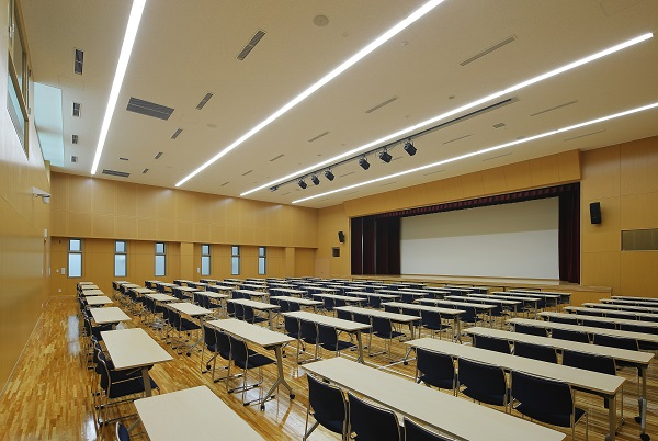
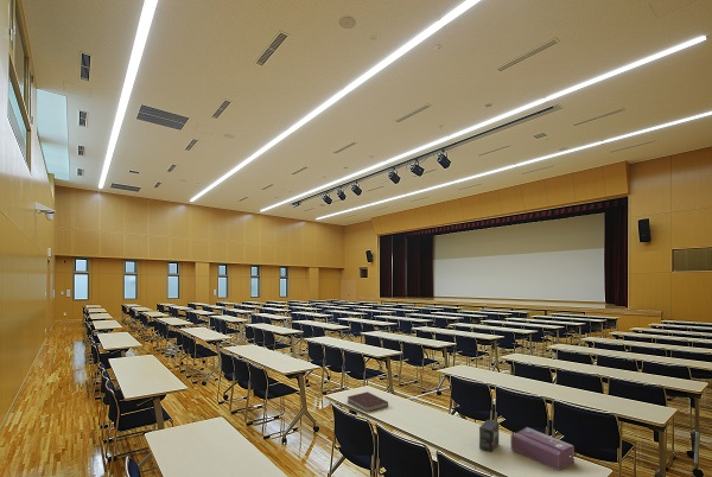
+ tissue box [510,426,576,472]
+ notebook [345,390,389,413]
+ small box [478,419,500,453]
